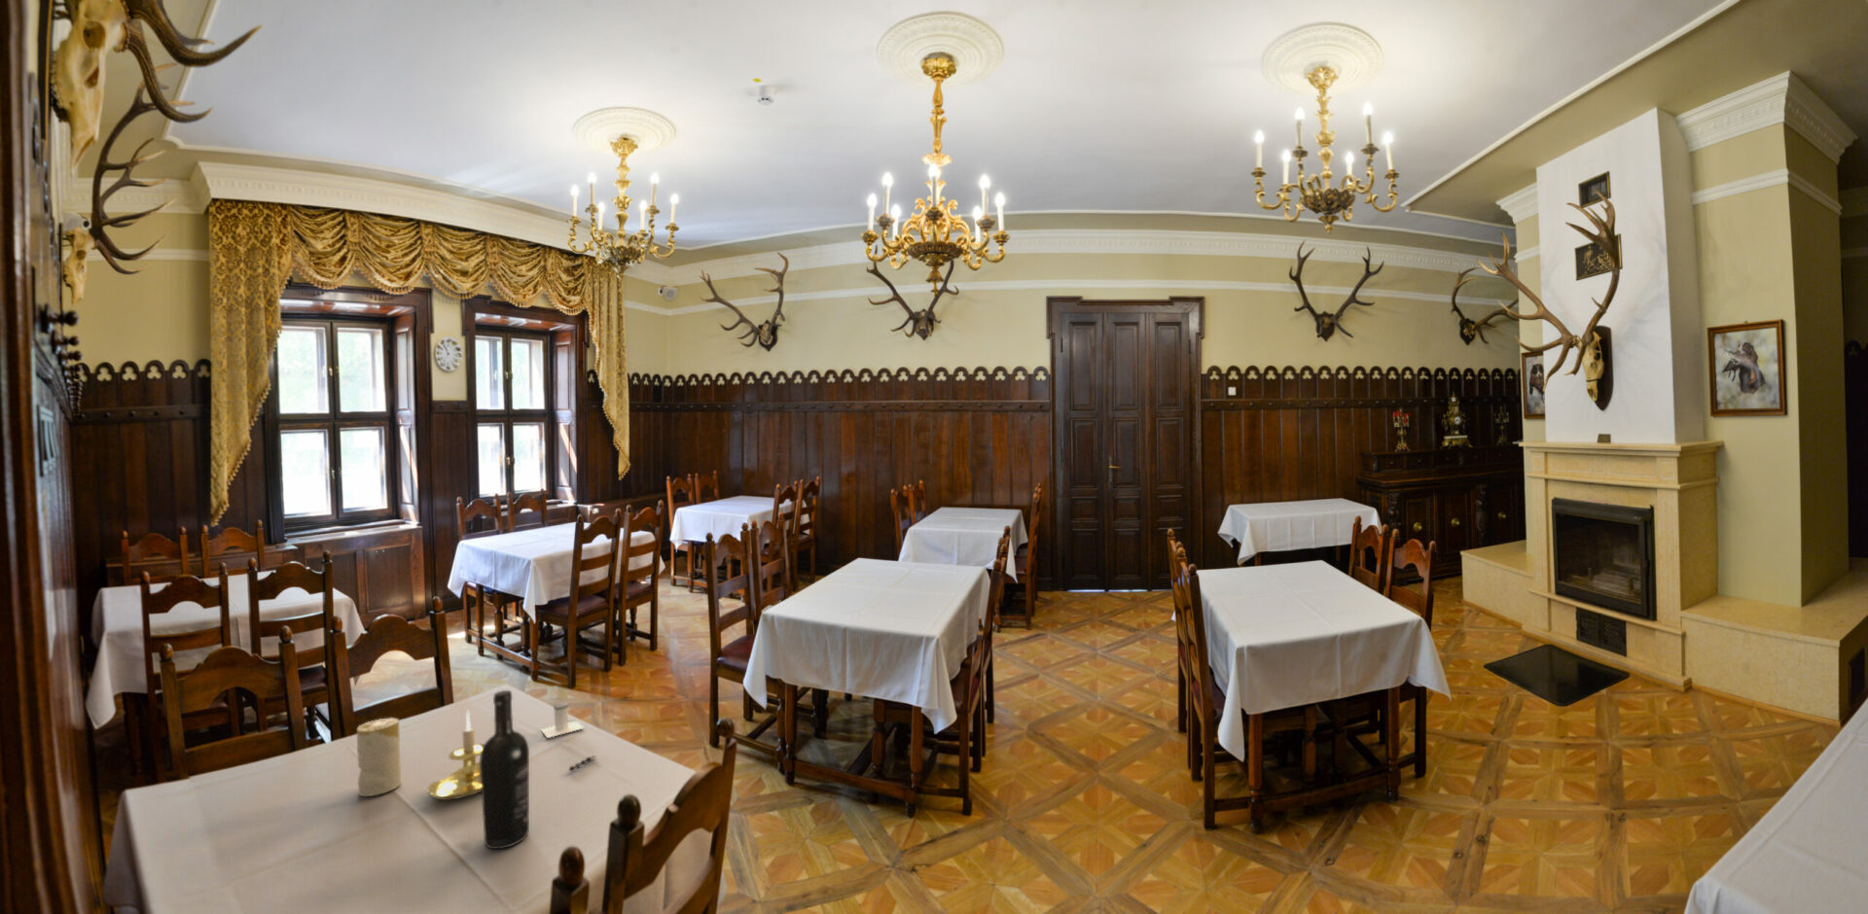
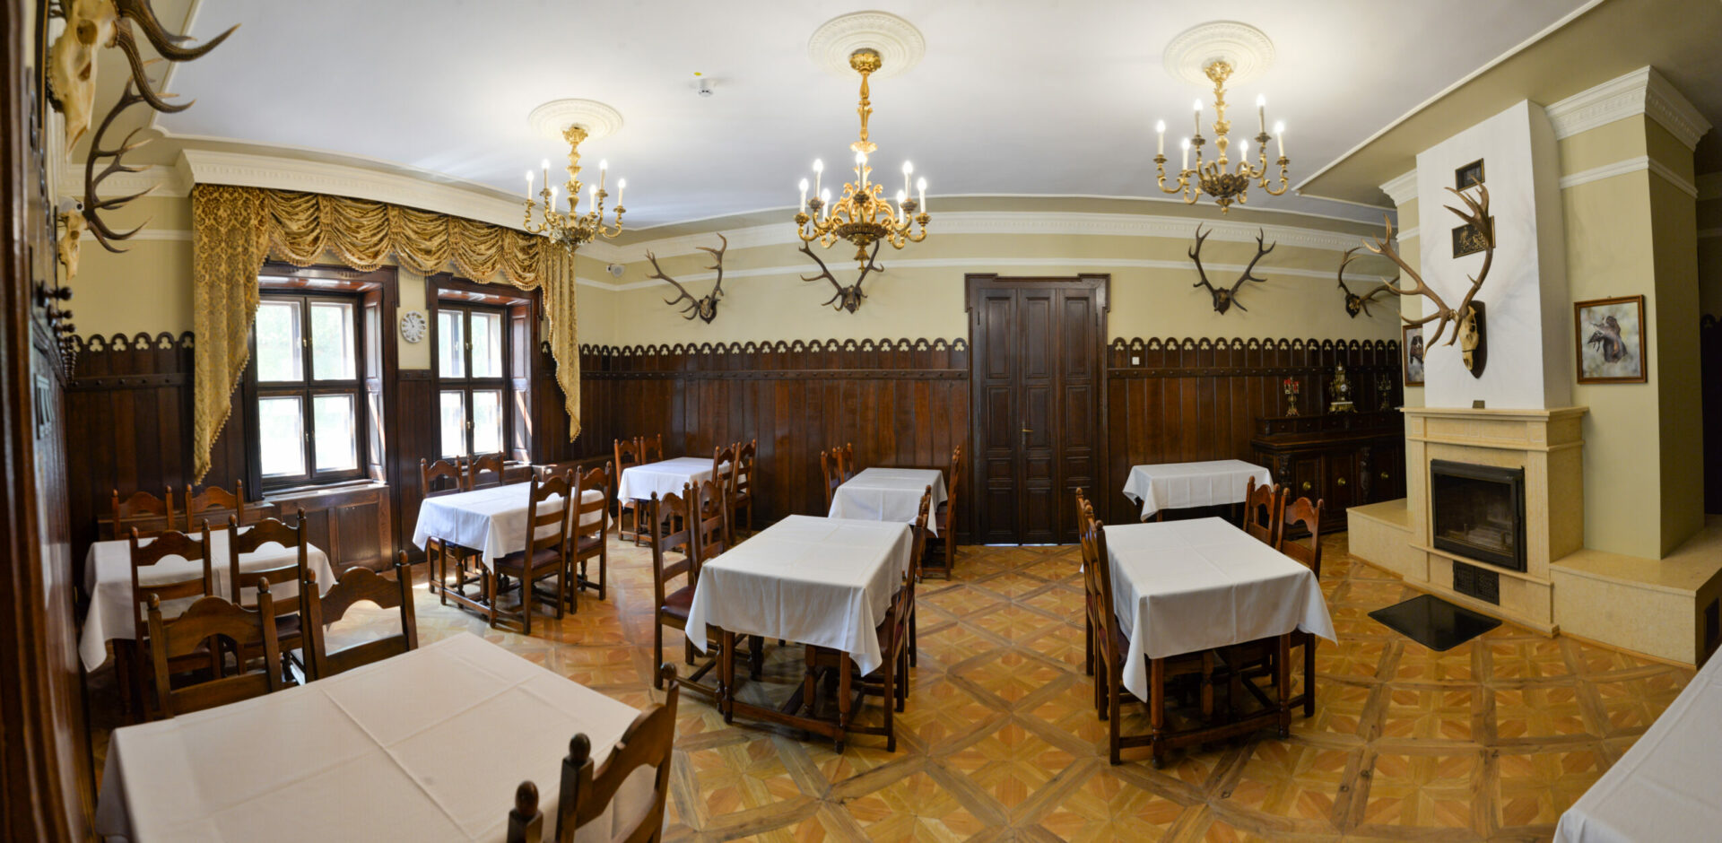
- candle [356,716,401,797]
- candle holder [426,709,485,801]
- pepper shaker [568,753,598,774]
- wine bottle [479,689,530,850]
- salt shaker [540,701,585,739]
